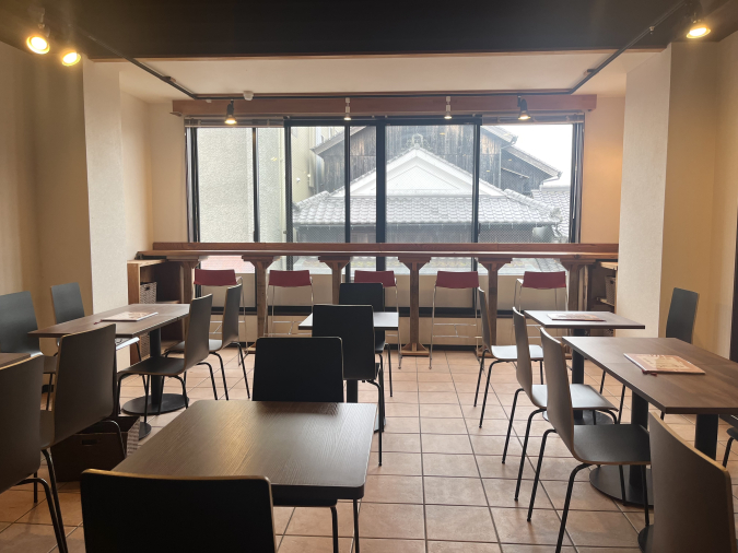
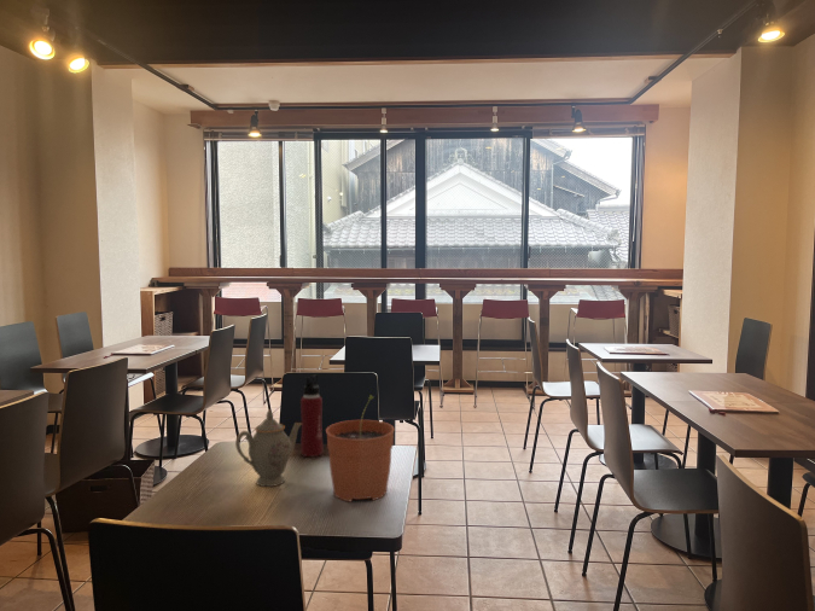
+ plant pot [325,394,396,502]
+ water bottle [299,373,324,458]
+ chinaware [234,409,302,488]
